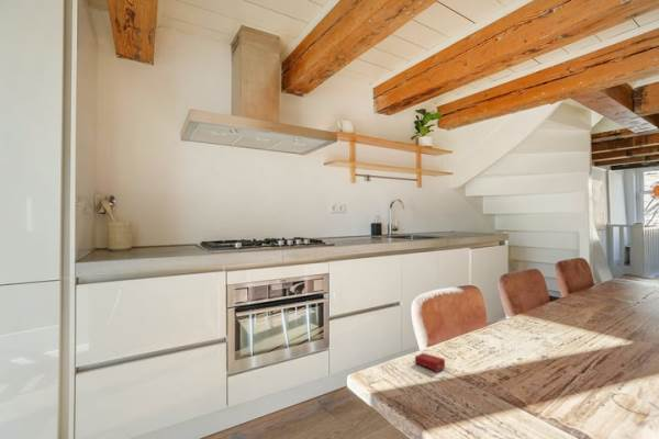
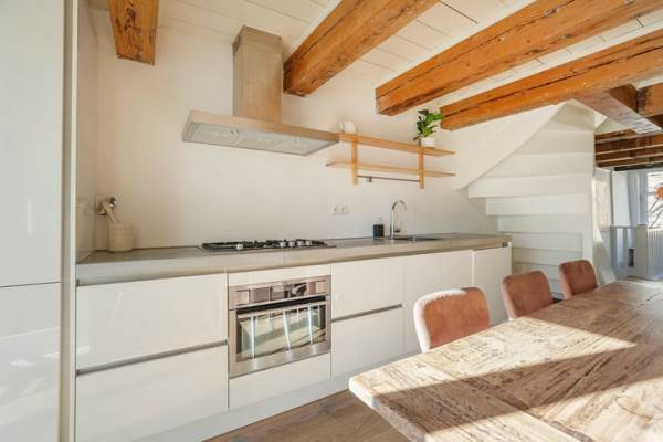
- candle [414,352,453,373]
